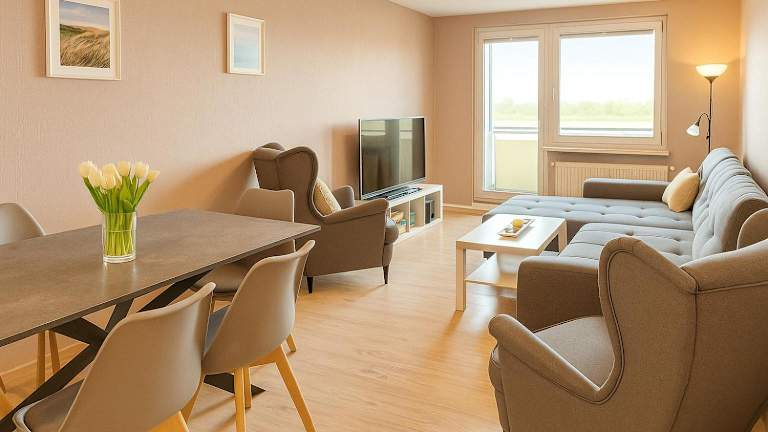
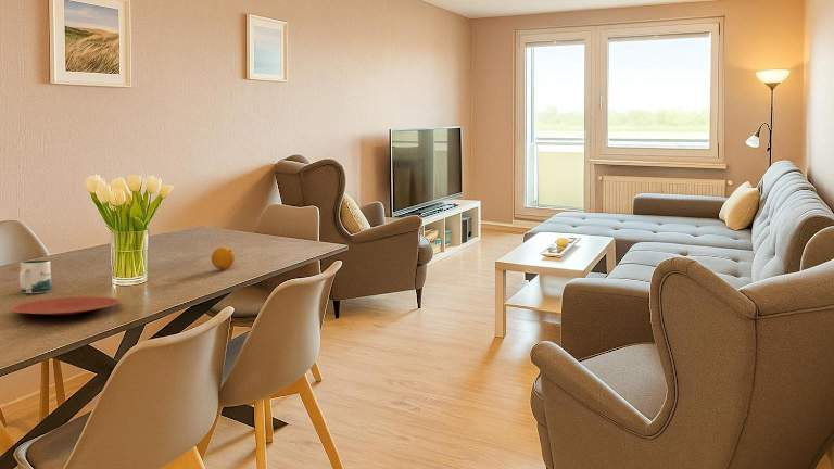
+ plate [9,295,122,316]
+ fruit [211,246,236,270]
+ mug [18,259,52,294]
